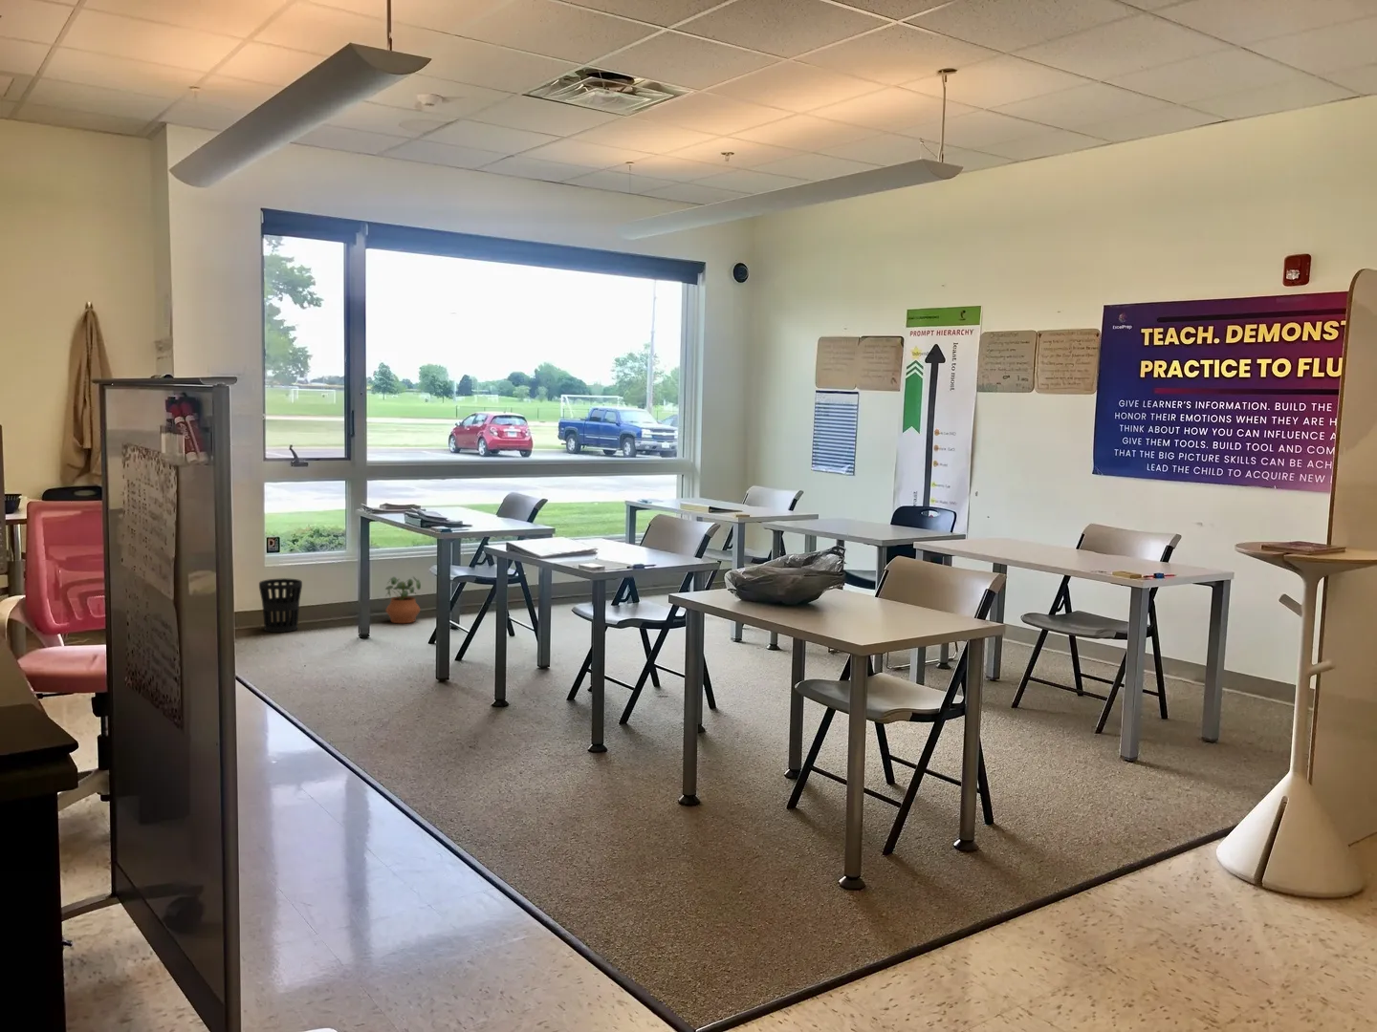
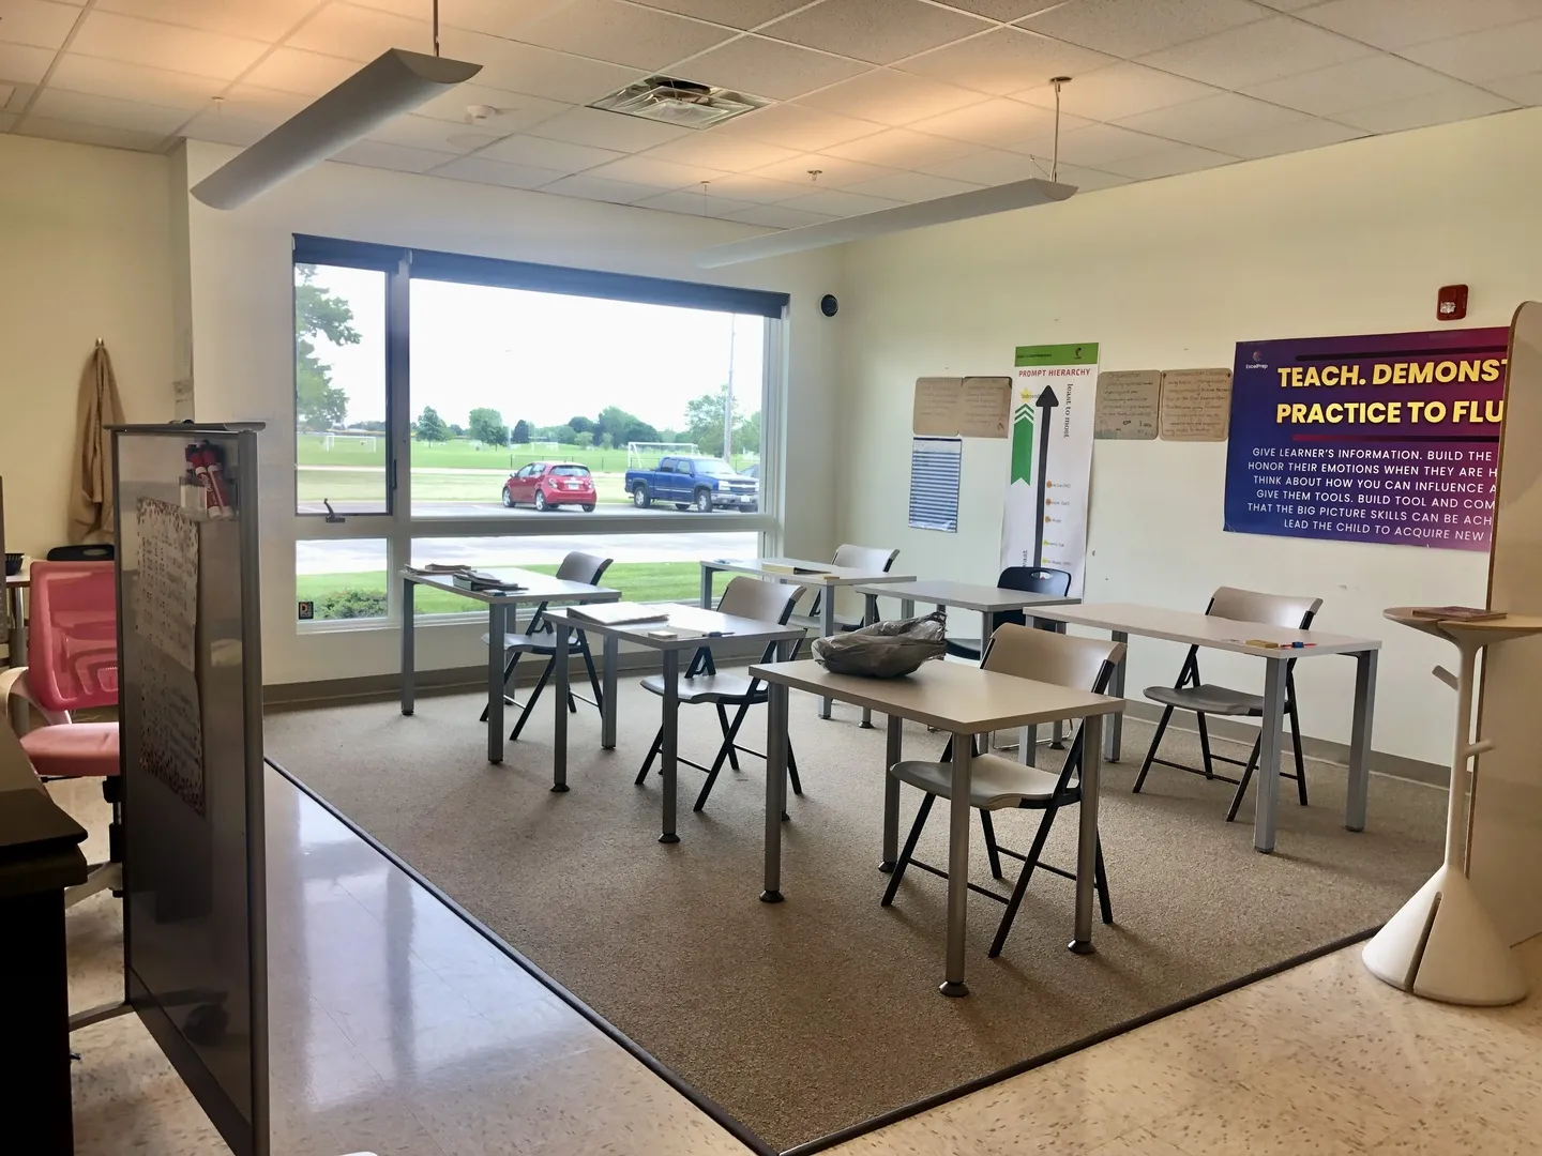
- potted plant [385,576,422,624]
- wastebasket [258,577,304,633]
